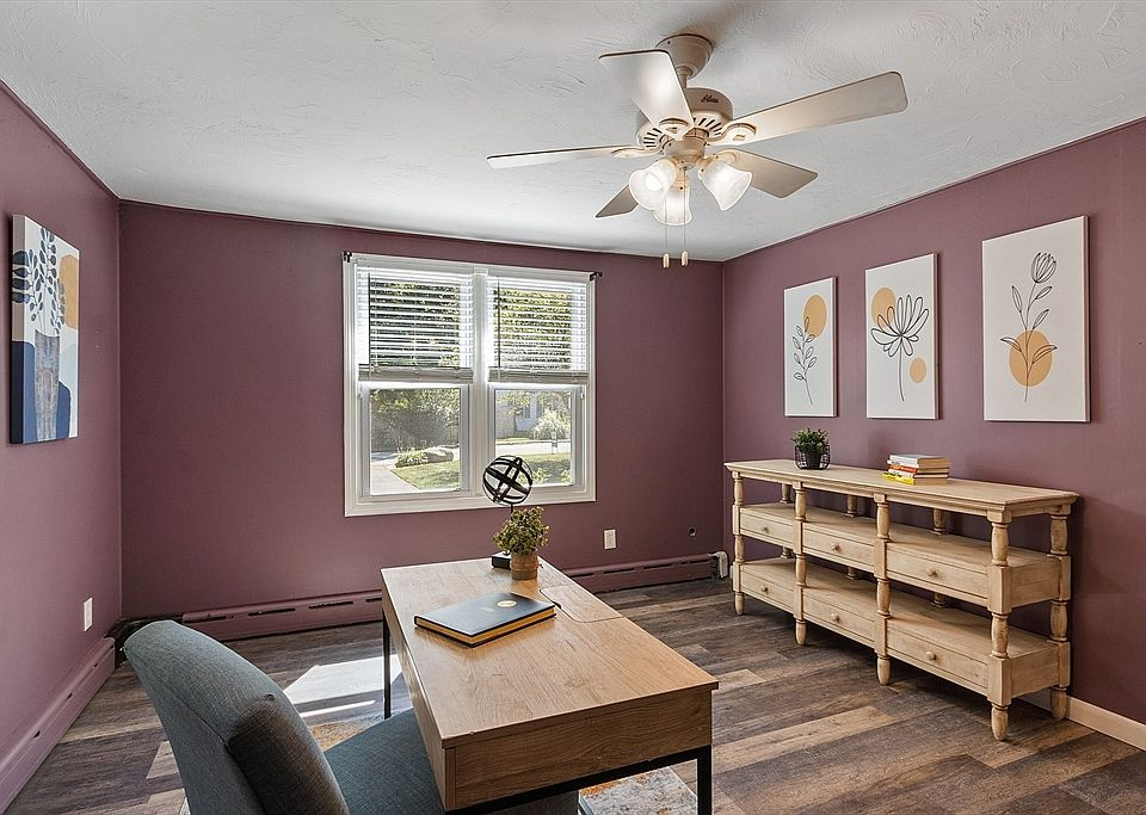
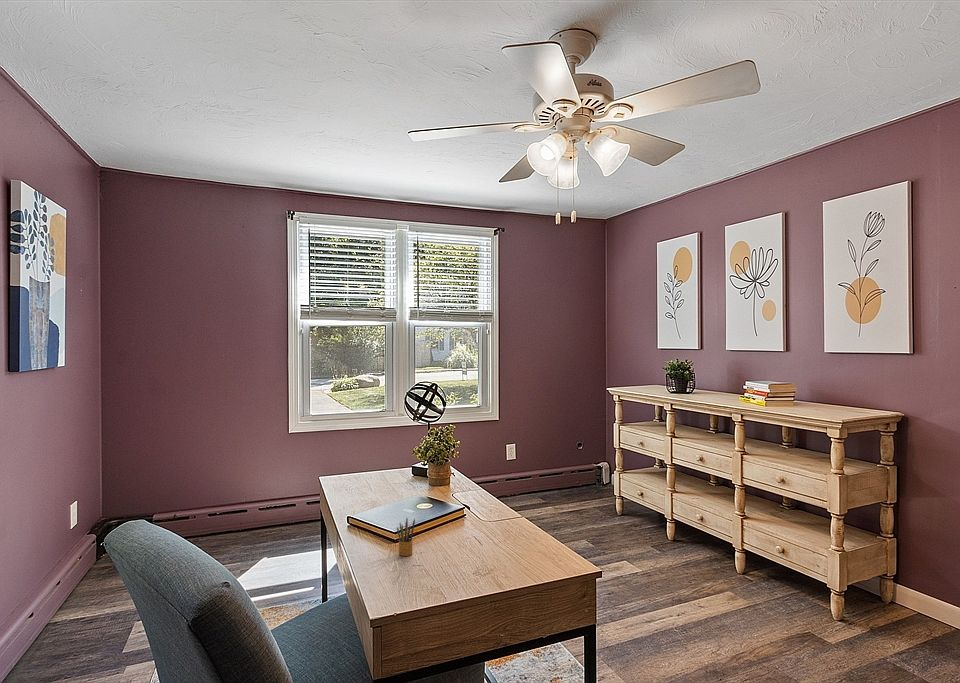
+ pencil box [396,518,416,557]
